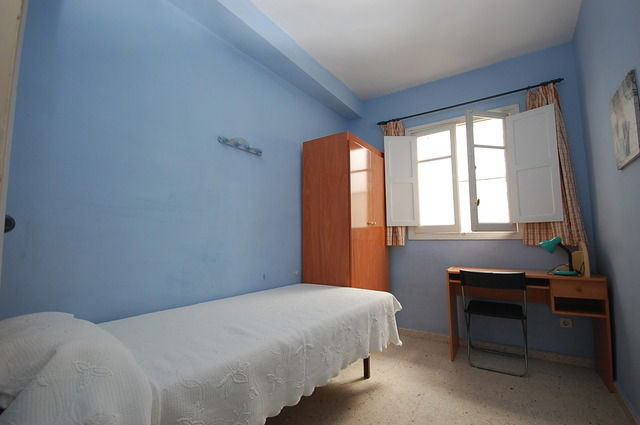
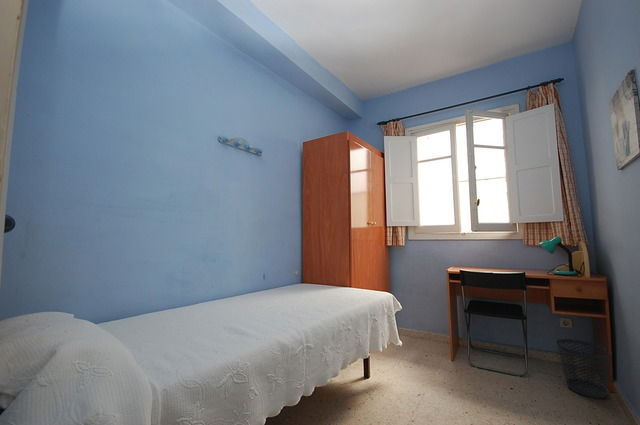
+ wastebasket [555,338,613,399]
